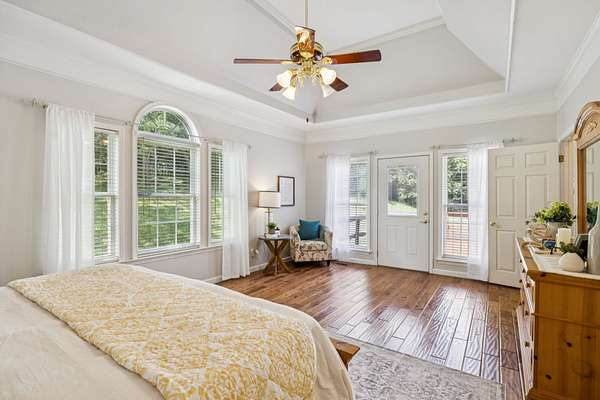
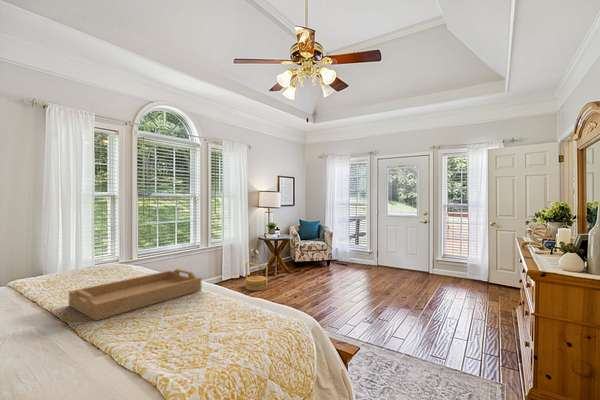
+ serving tray [68,268,202,322]
+ basket [244,262,269,292]
